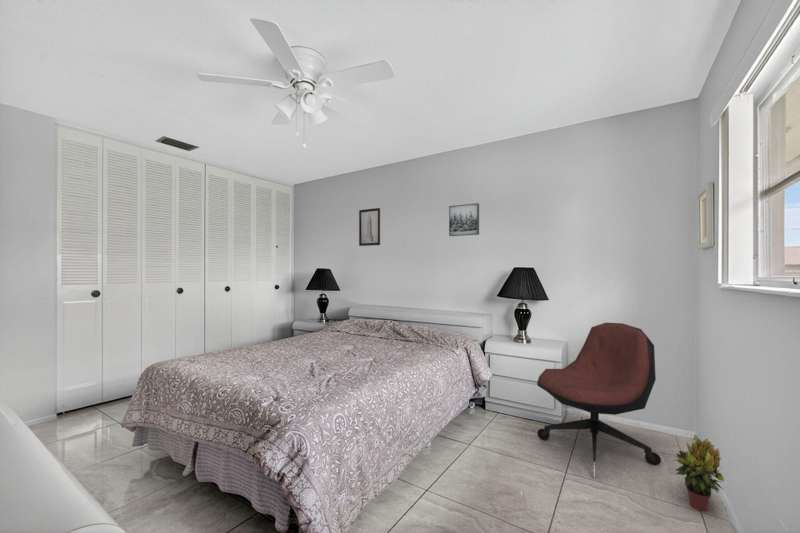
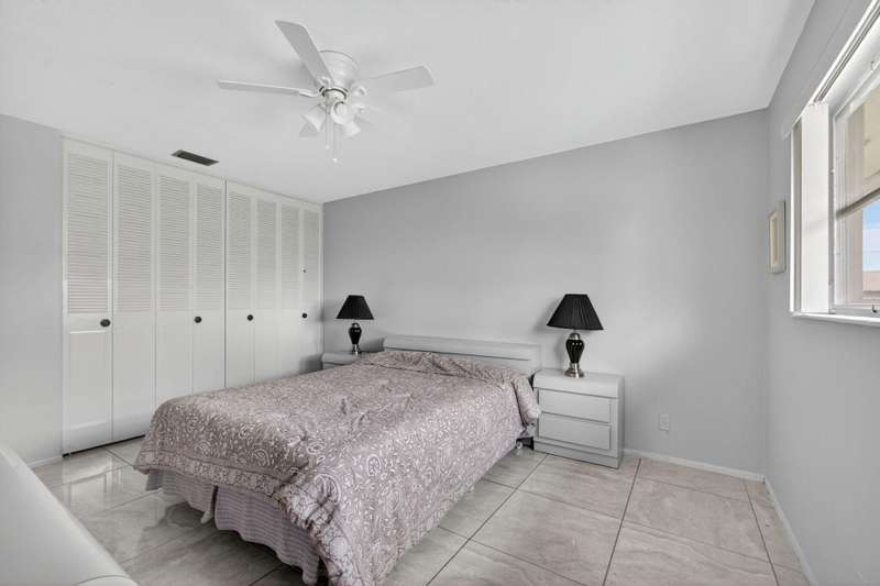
- office chair [536,322,662,466]
- wall art [448,202,480,237]
- wall art [358,207,381,247]
- potted plant [674,434,725,512]
